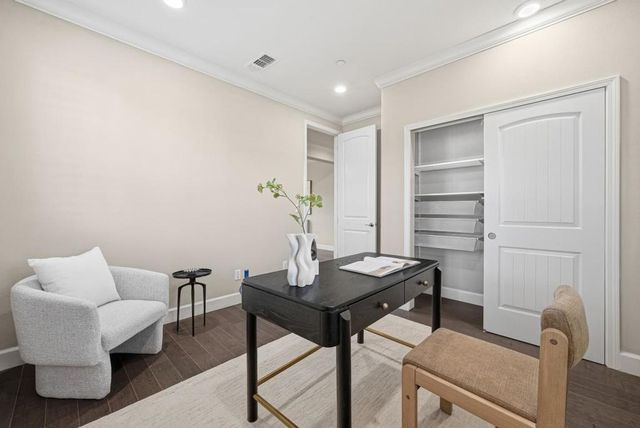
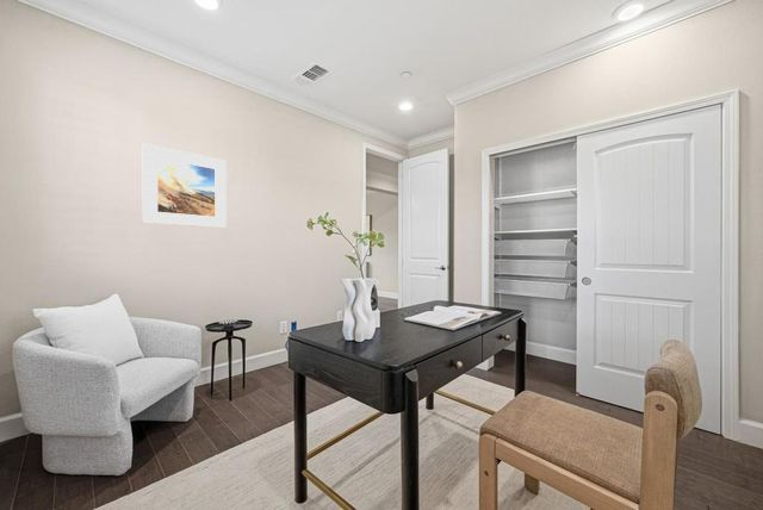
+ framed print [142,142,228,229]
